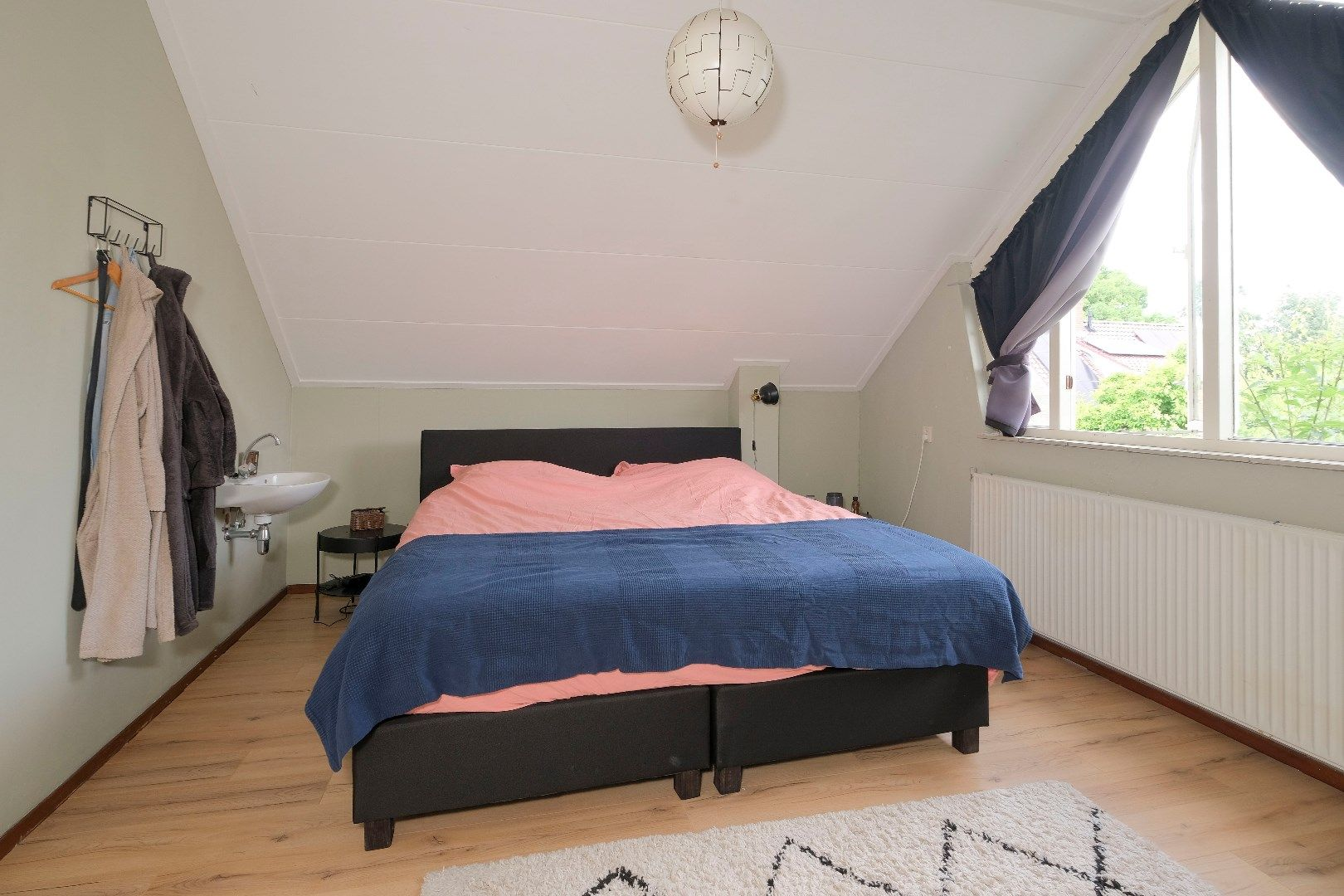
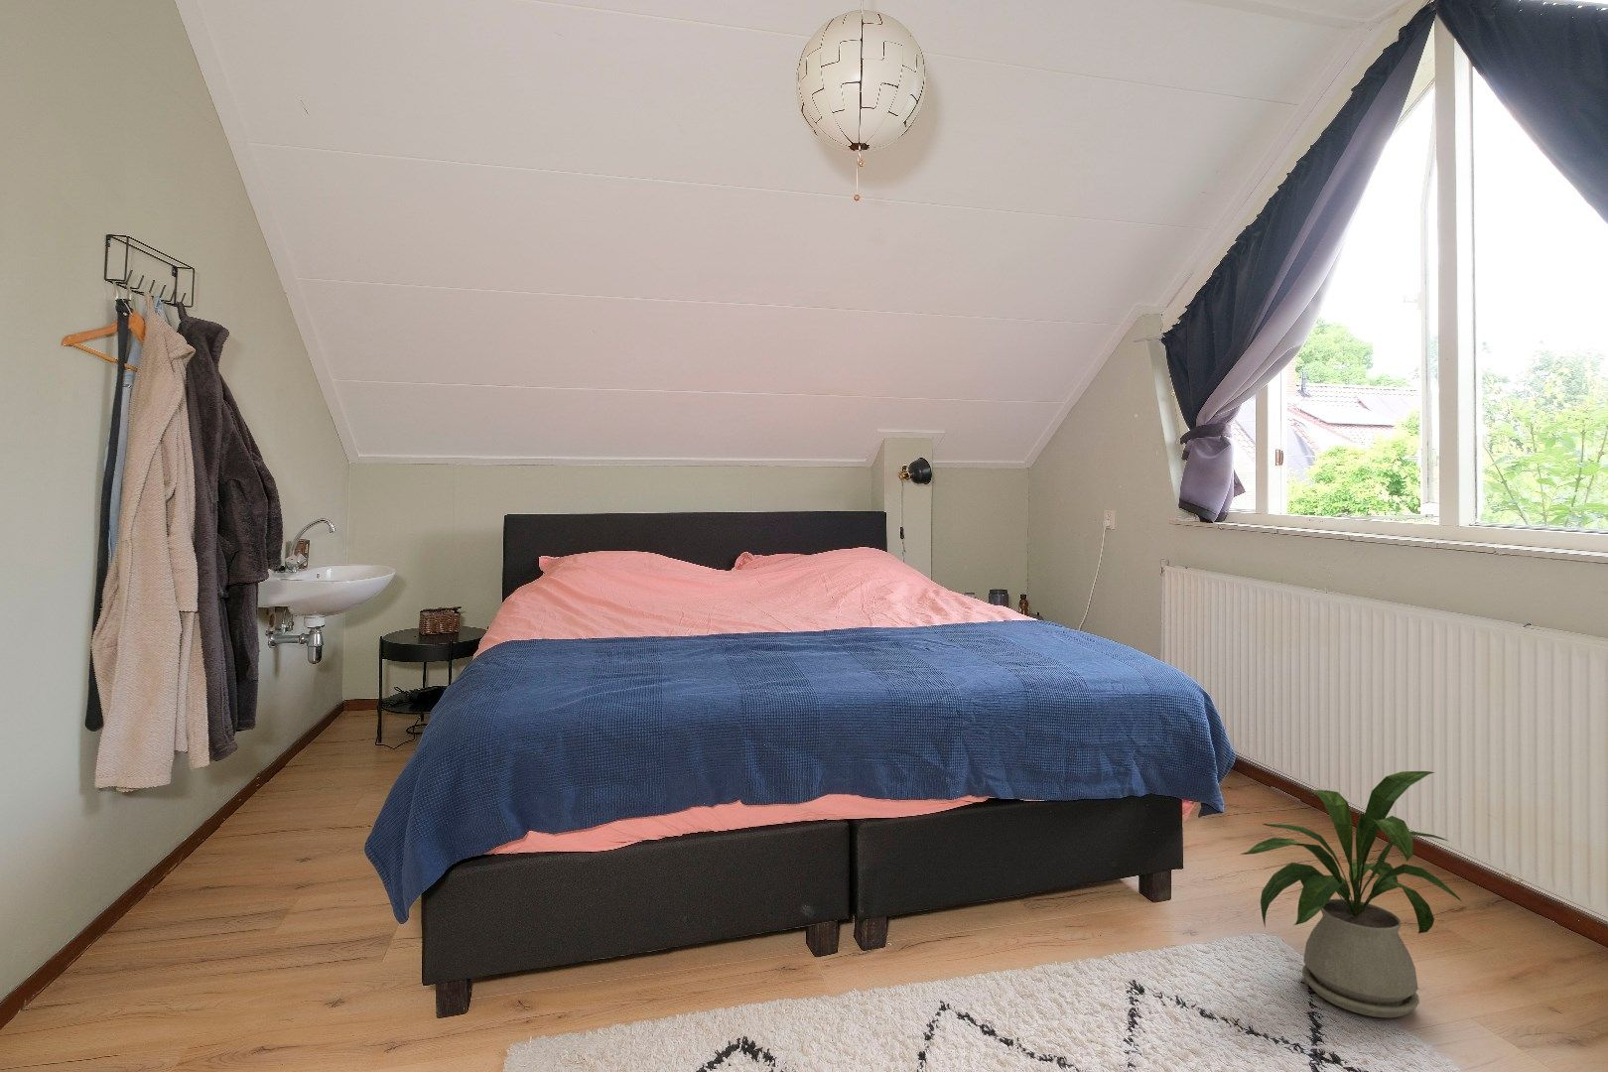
+ house plant [1238,770,1462,1018]
